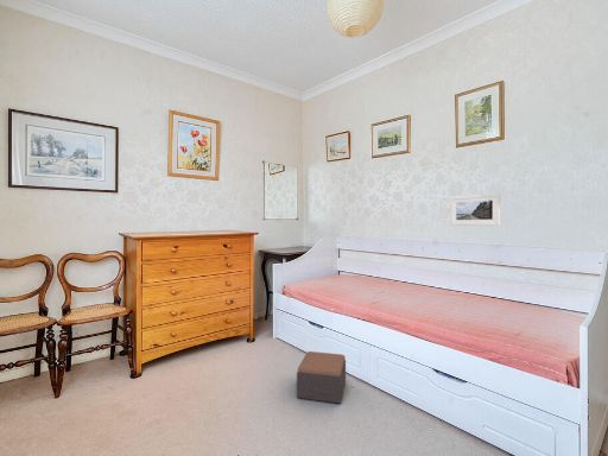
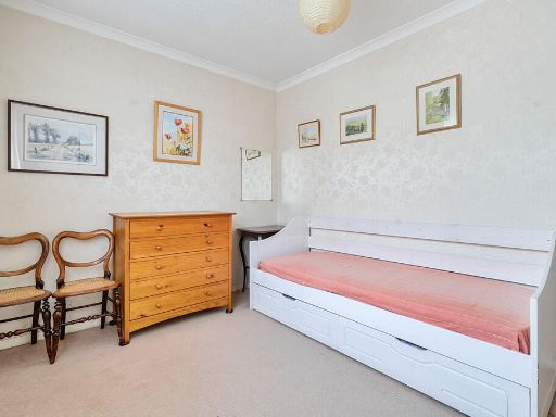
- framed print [449,192,501,227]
- footstool [296,350,347,405]
